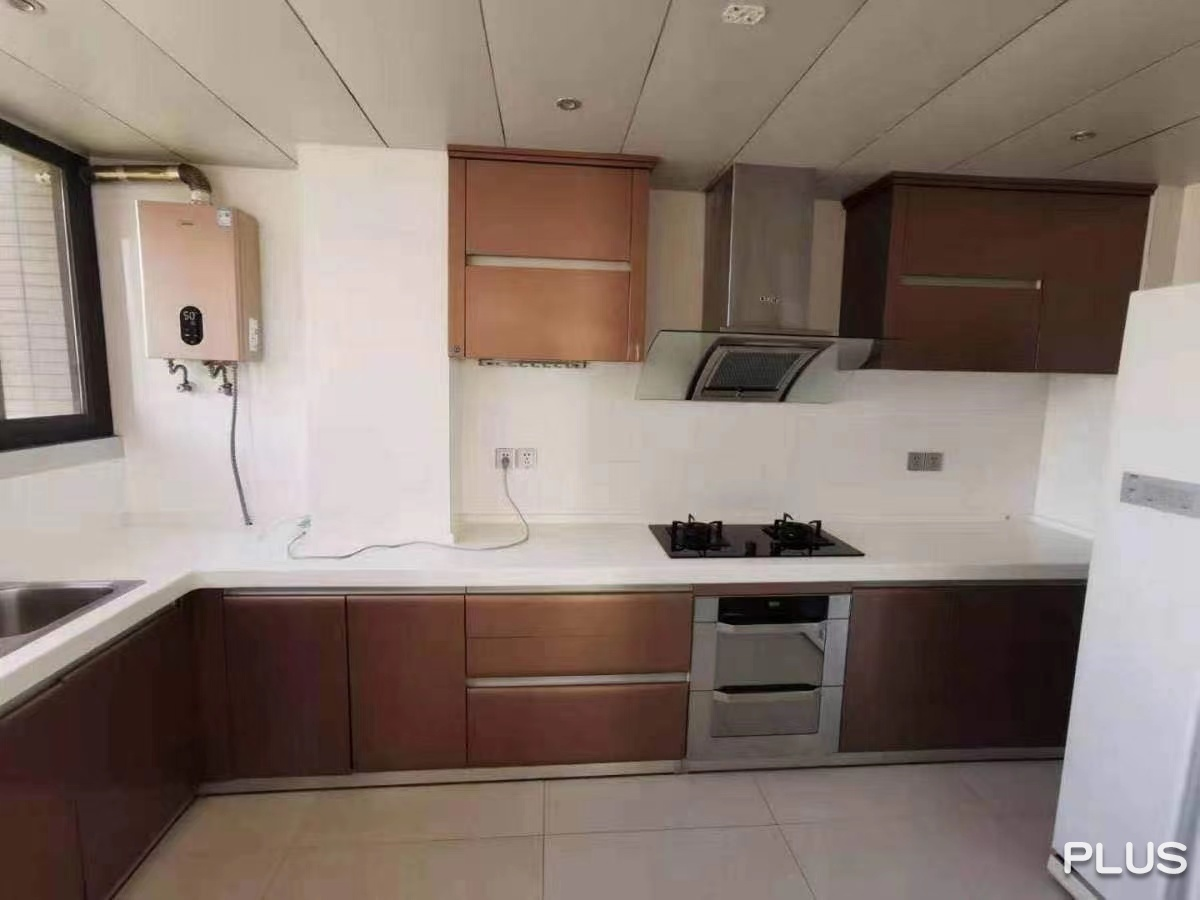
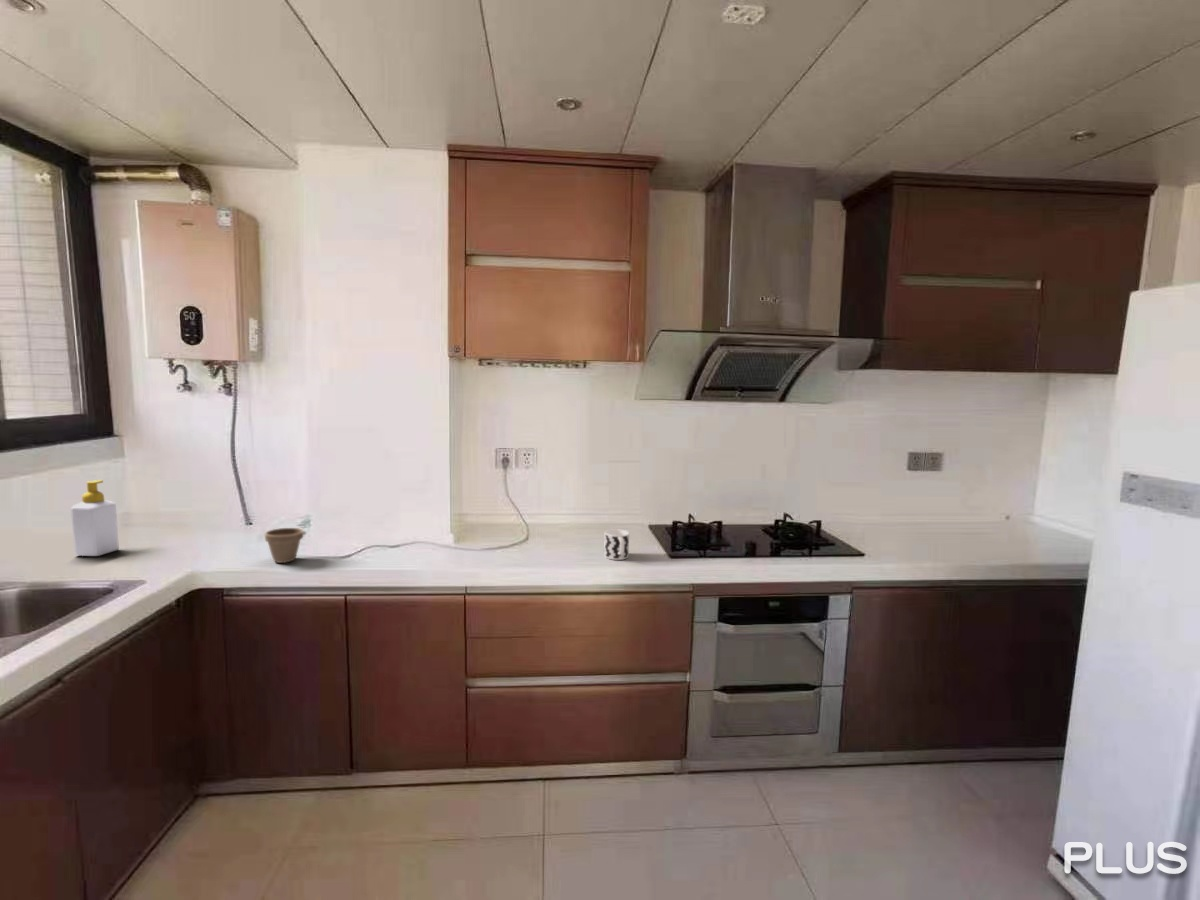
+ flower pot [264,527,304,564]
+ cup [603,528,630,561]
+ soap bottle [70,479,120,557]
